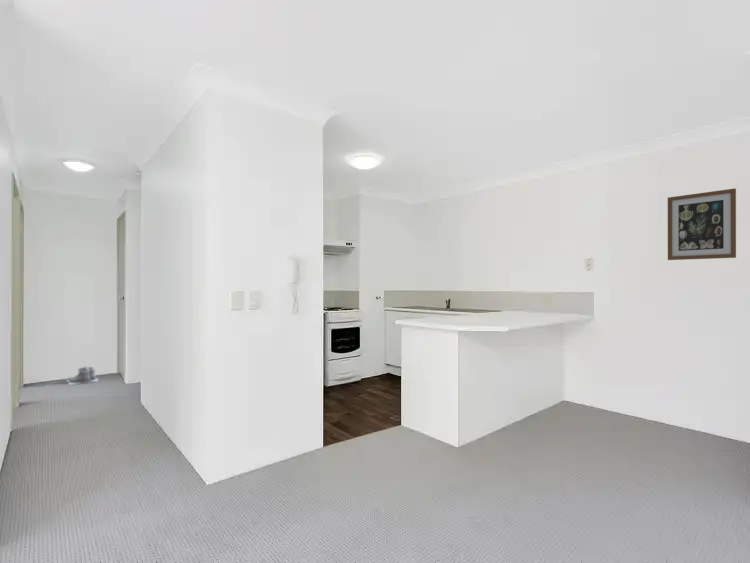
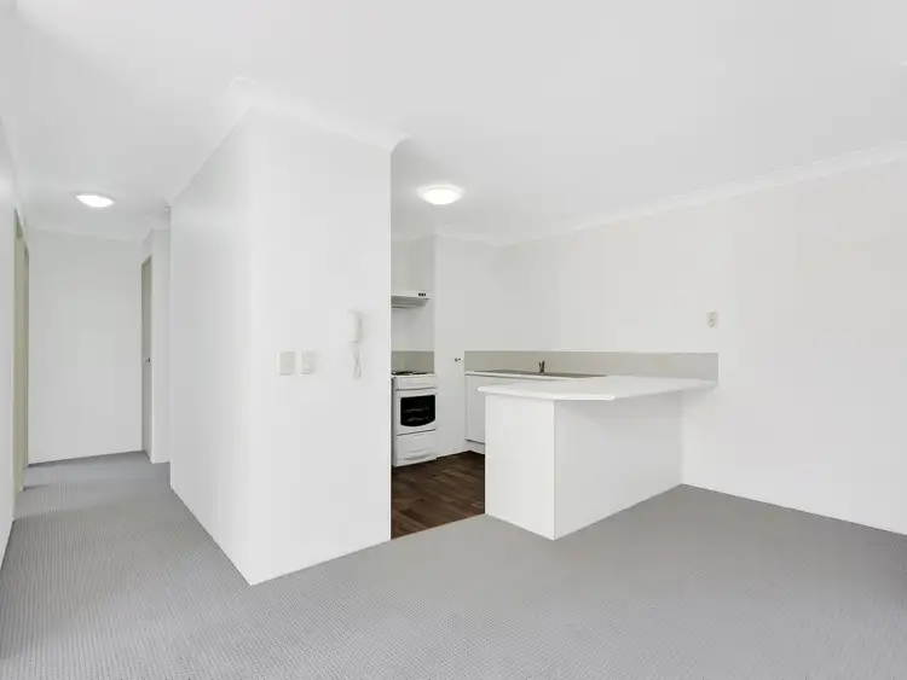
- boots [65,365,100,386]
- wall art [667,188,737,261]
